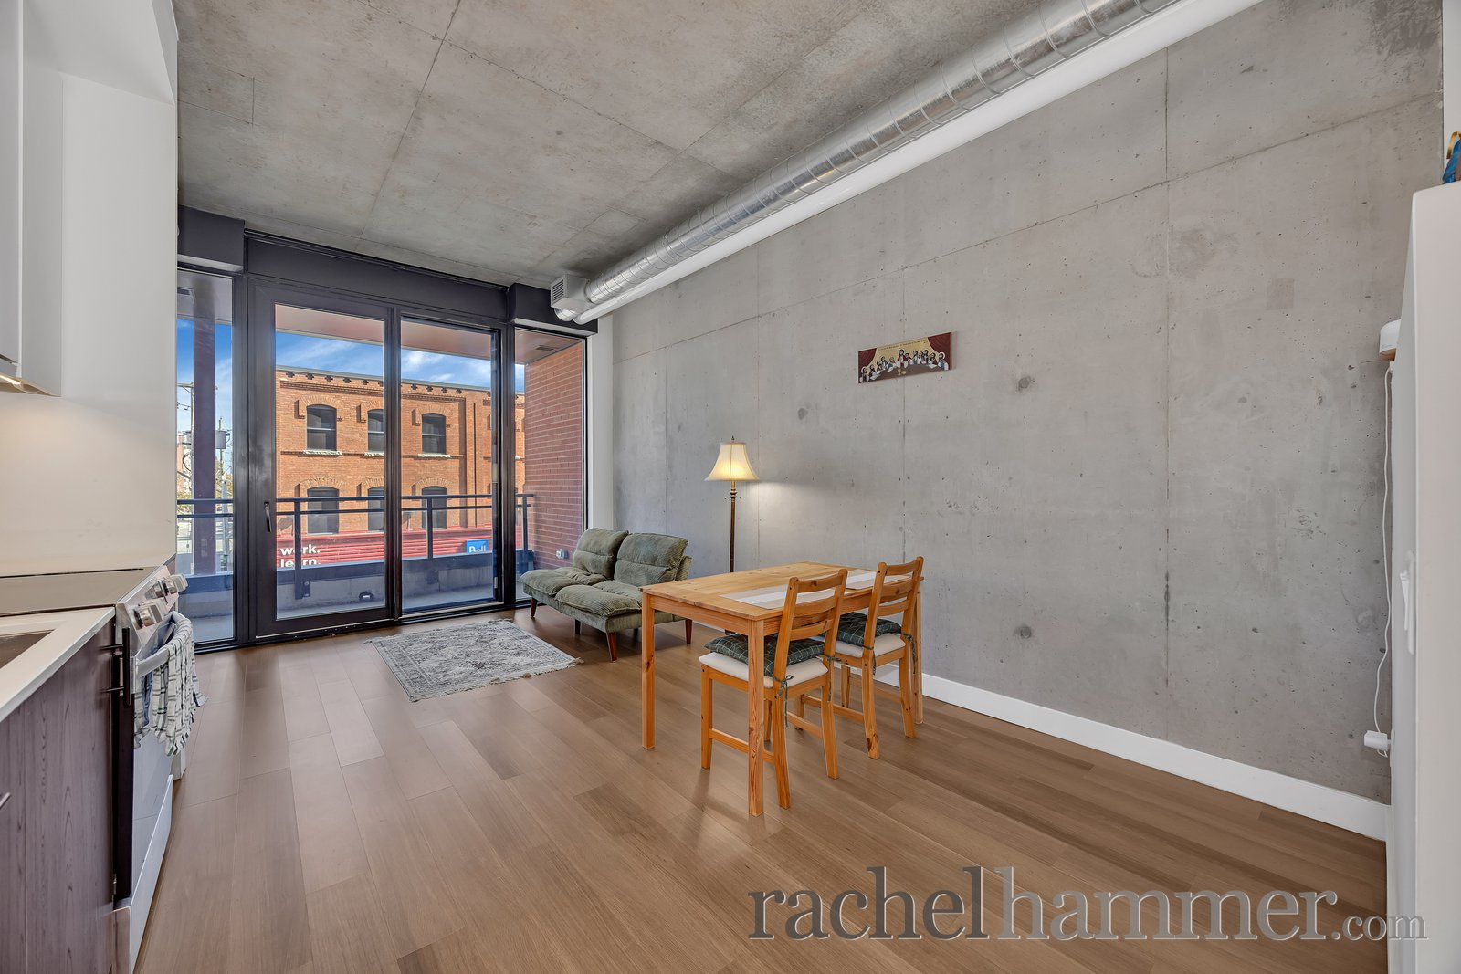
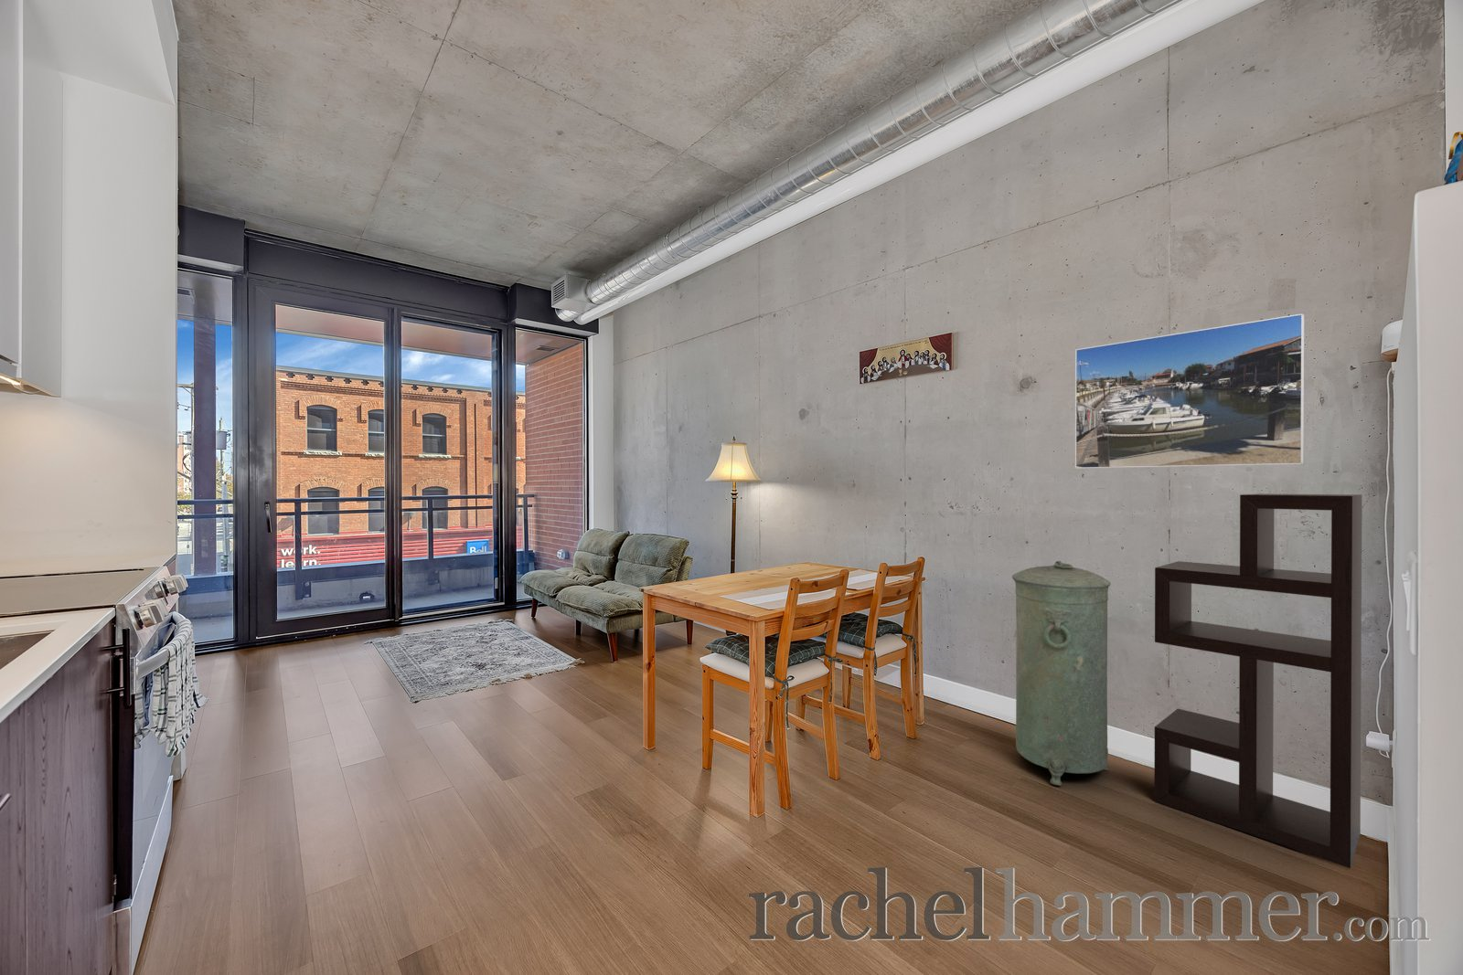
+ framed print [1074,312,1305,470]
+ shelving unit [1153,493,1363,869]
+ trash can [1011,560,1111,787]
